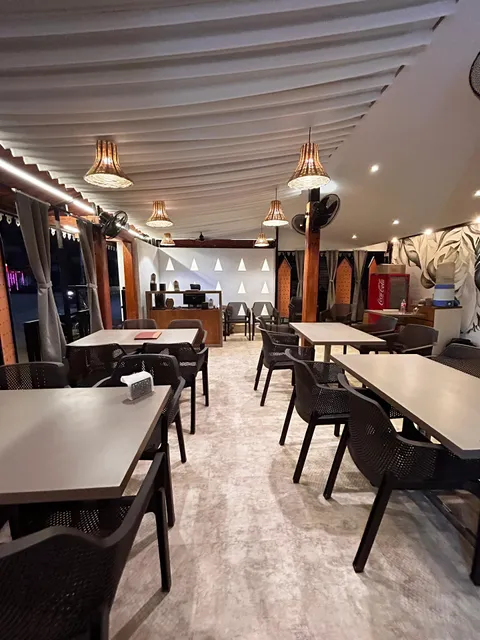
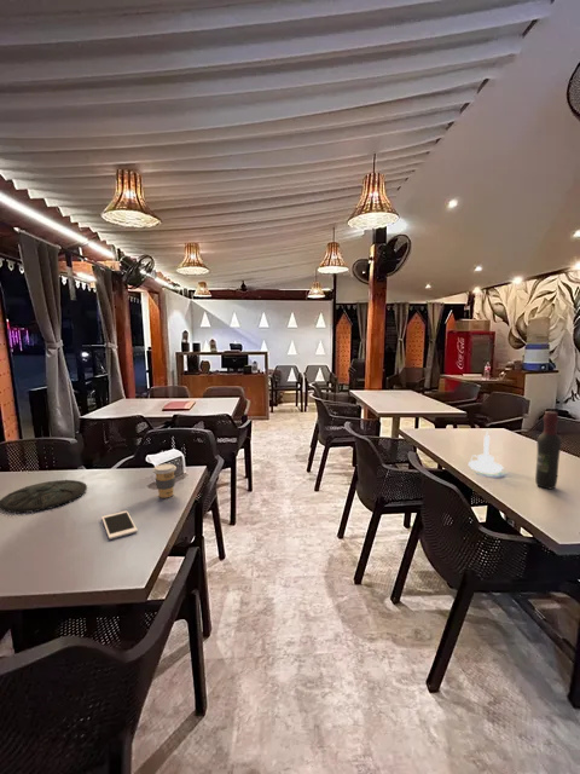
+ candle holder [466,429,504,474]
+ coffee cup [152,463,178,499]
+ cell phone [100,509,138,541]
+ plate [0,479,88,514]
+ wine bottle [534,410,563,490]
